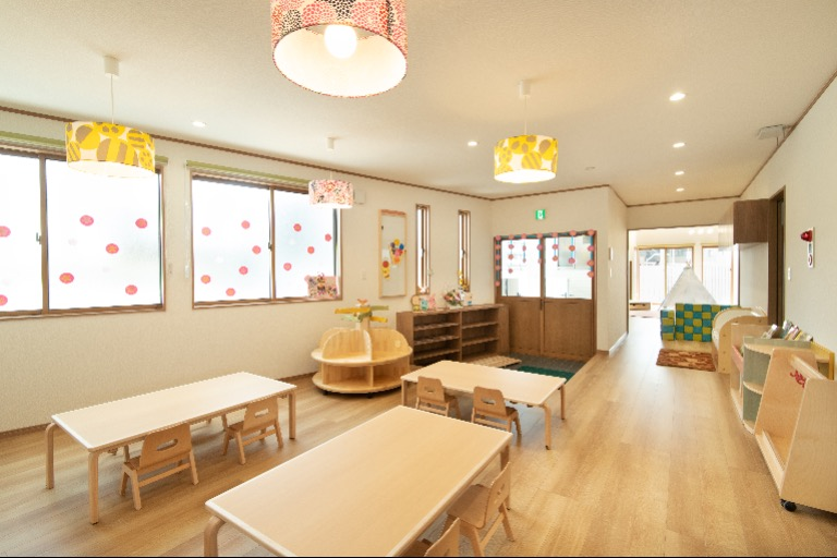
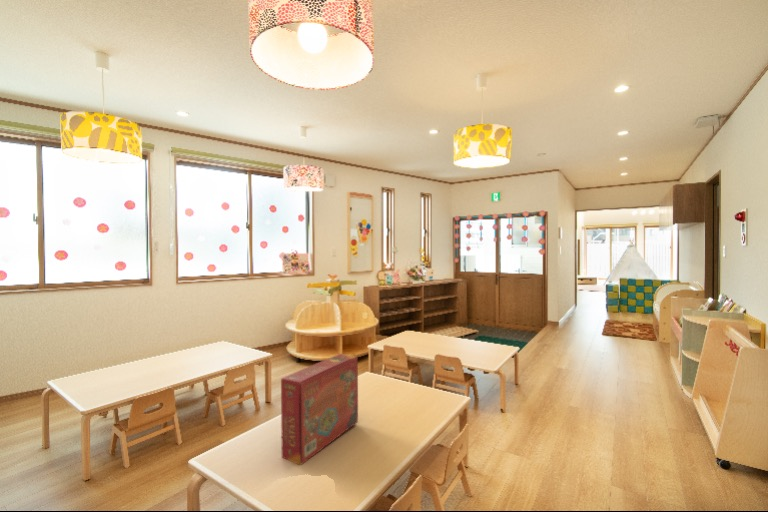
+ board game [280,353,359,466]
